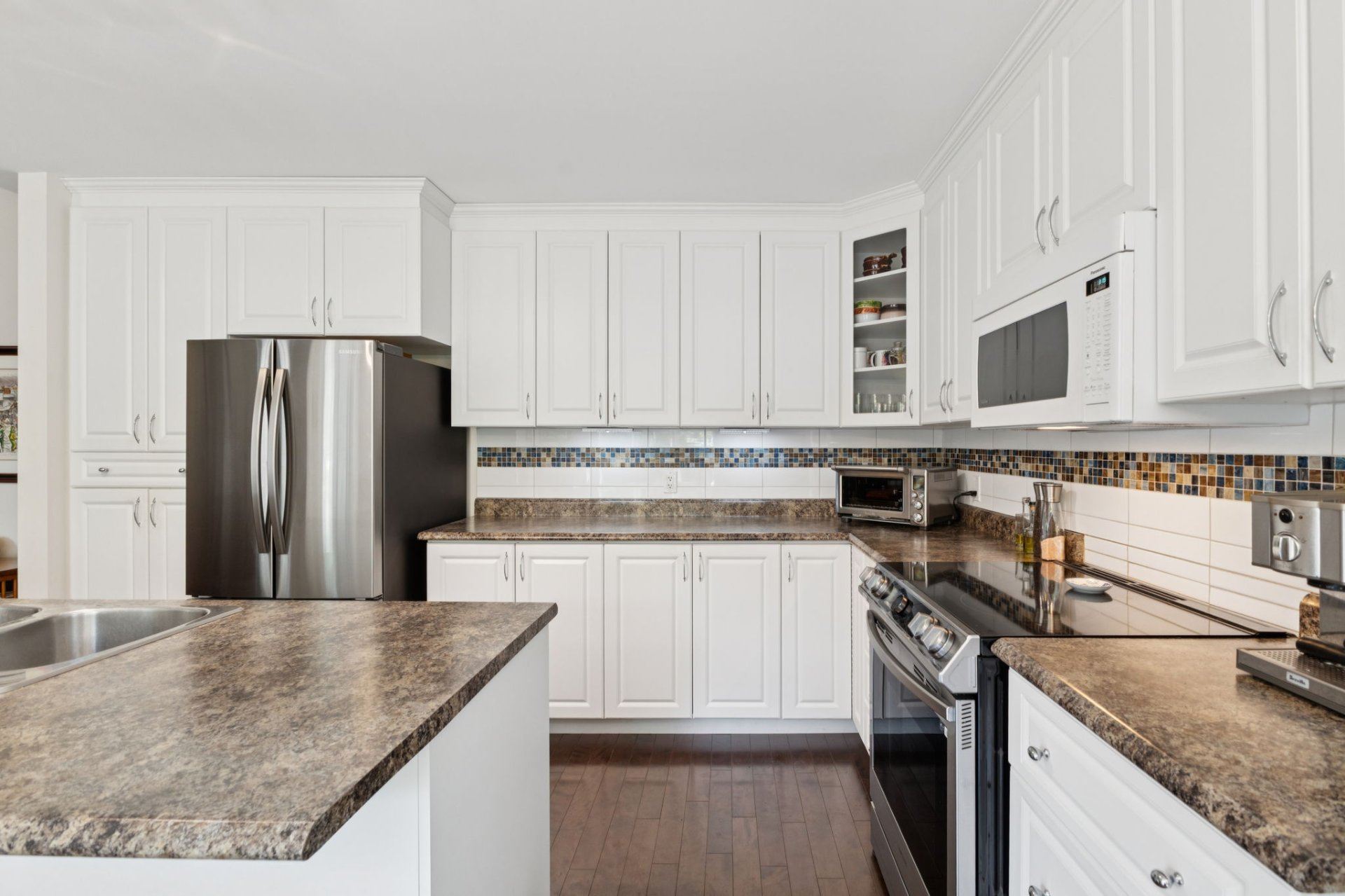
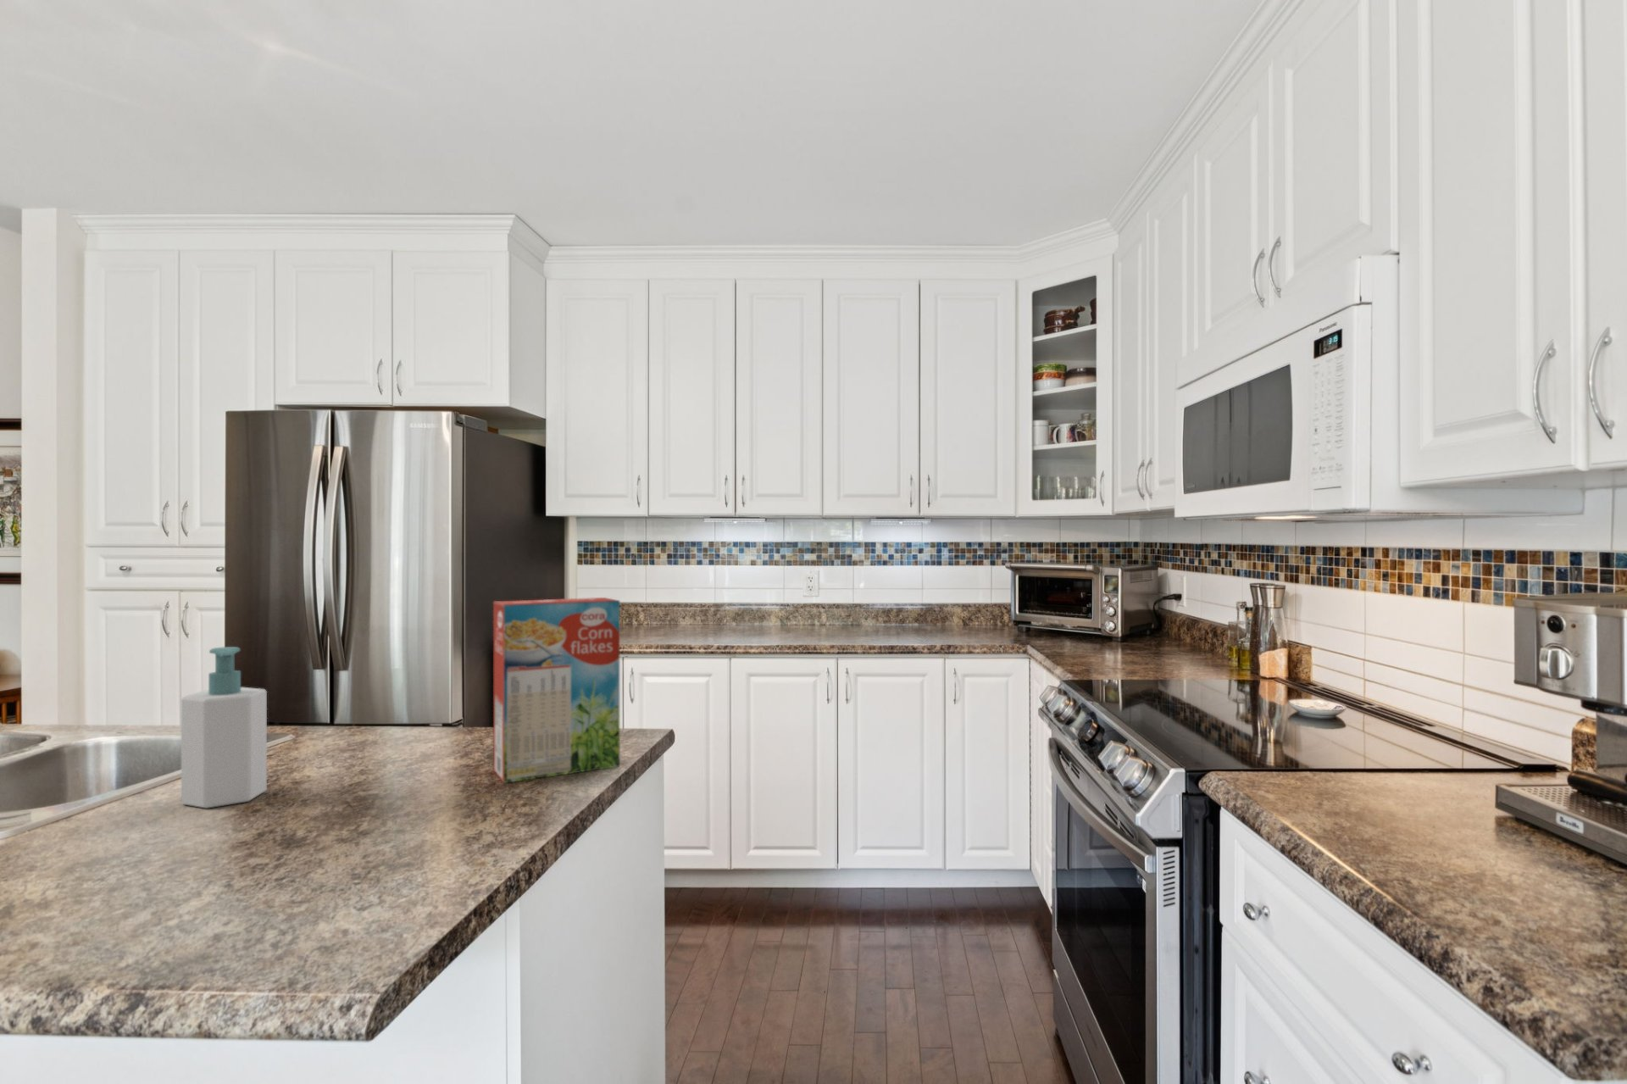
+ soap bottle [180,646,267,809]
+ cereal box [492,596,621,784]
